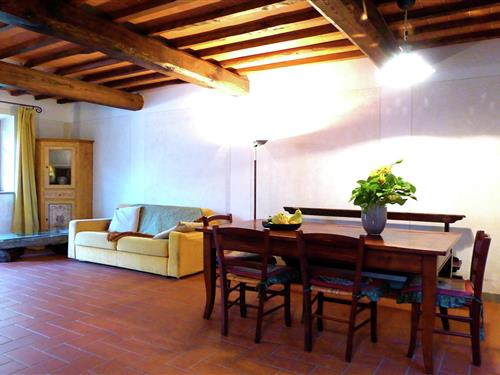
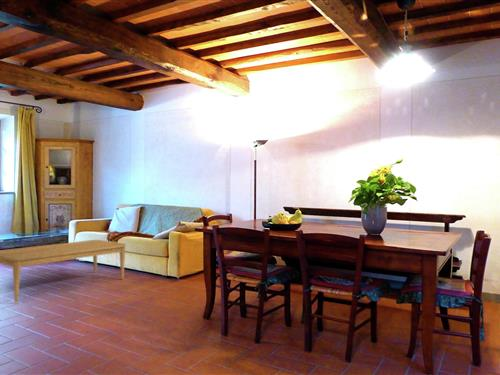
+ coffee table [0,239,127,303]
